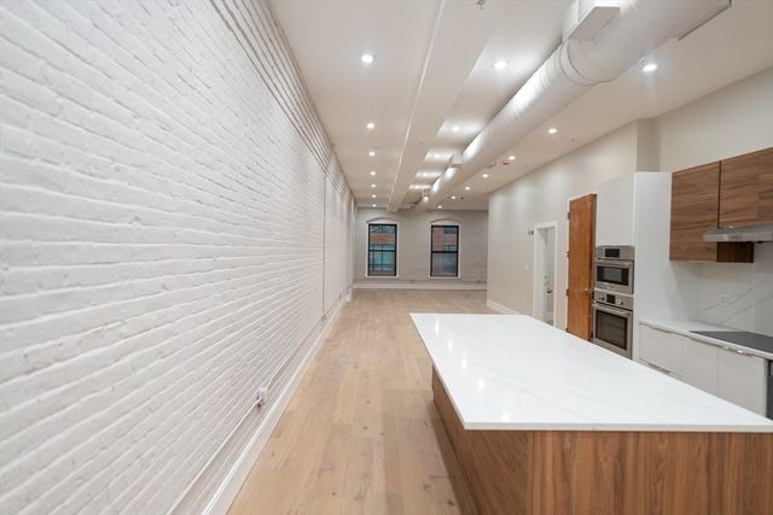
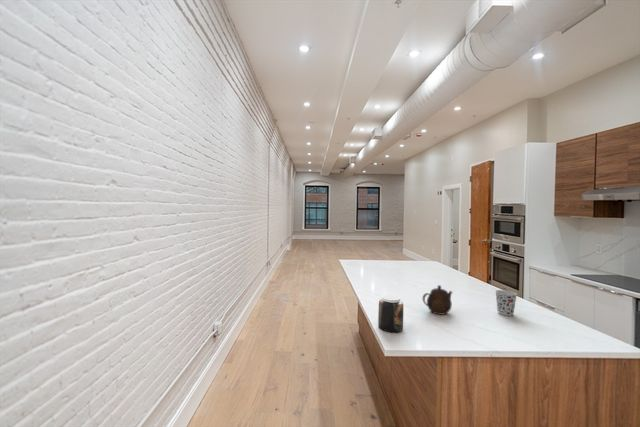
+ jar [377,294,404,333]
+ cup [494,289,518,317]
+ teapot [422,284,453,316]
